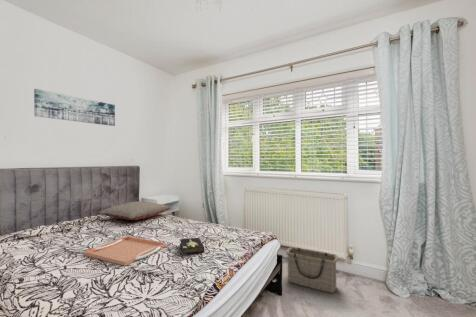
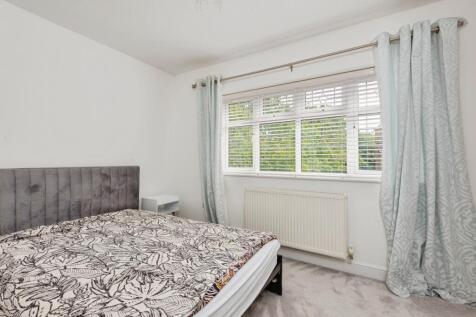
- basket [285,246,339,294]
- pillow [98,200,172,221]
- serving tray [83,235,166,267]
- hardback book [179,237,205,256]
- wall art [33,88,116,127]
